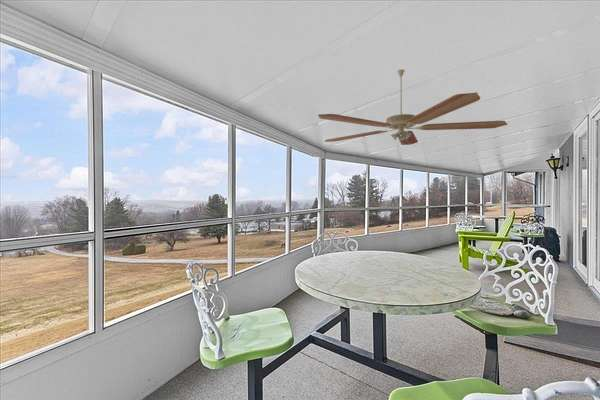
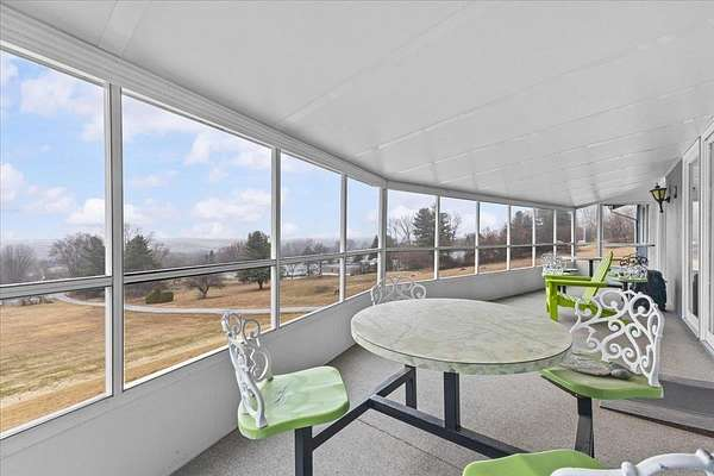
- ceiling fan [317,69,509,146]
